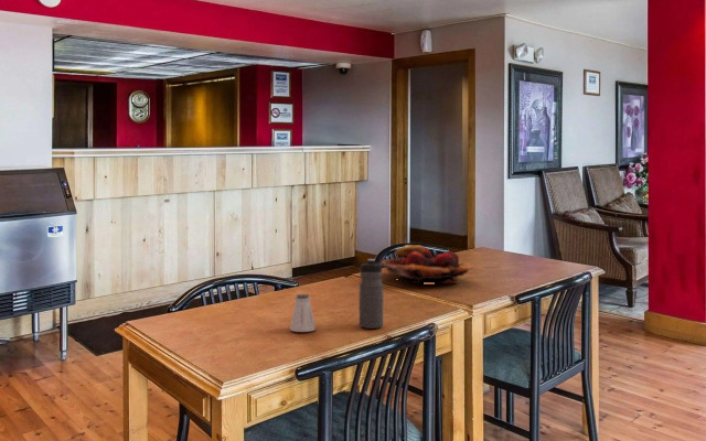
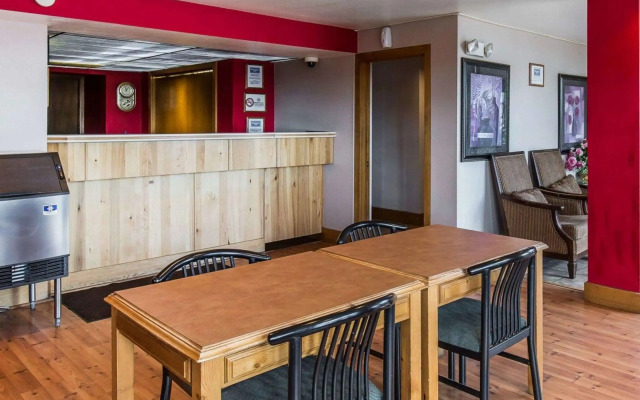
- fruit basket [379,244,473,284]
- water bottle [359,258,384,330]
- saltshaker [289,293,317,333]
